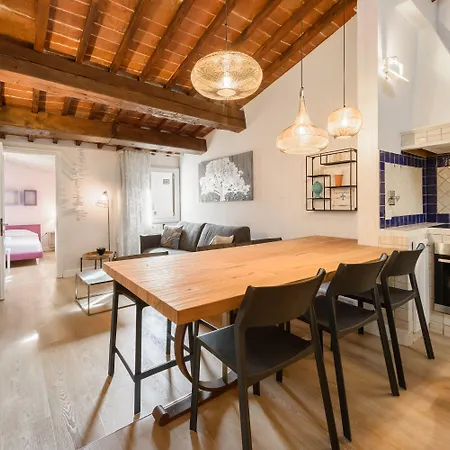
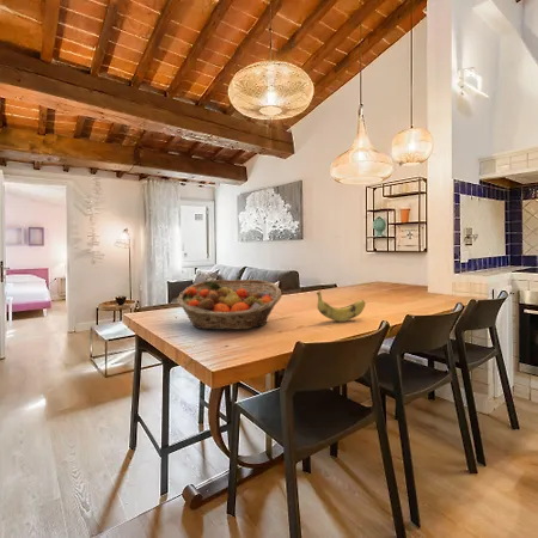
+ banana [316,289,366,323]
+ fruit basket [176,279,283,331]
